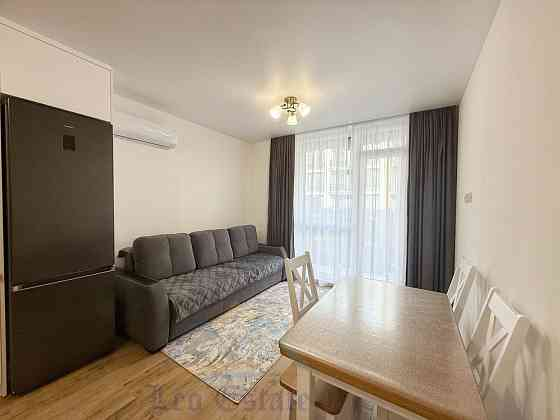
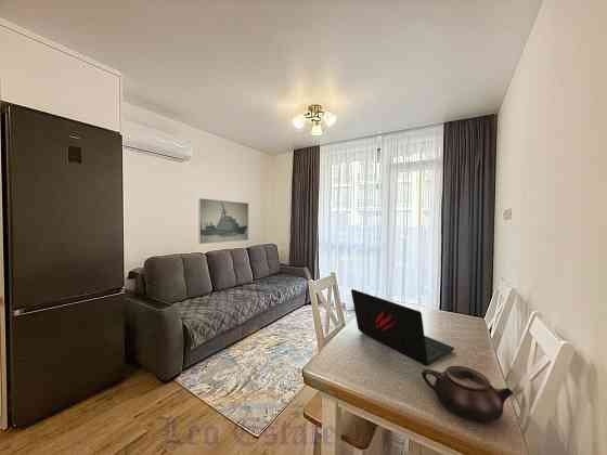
+ teapot [421,365,514,424]
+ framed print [197,197,249,245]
+ laptop [350,288,455,367]
